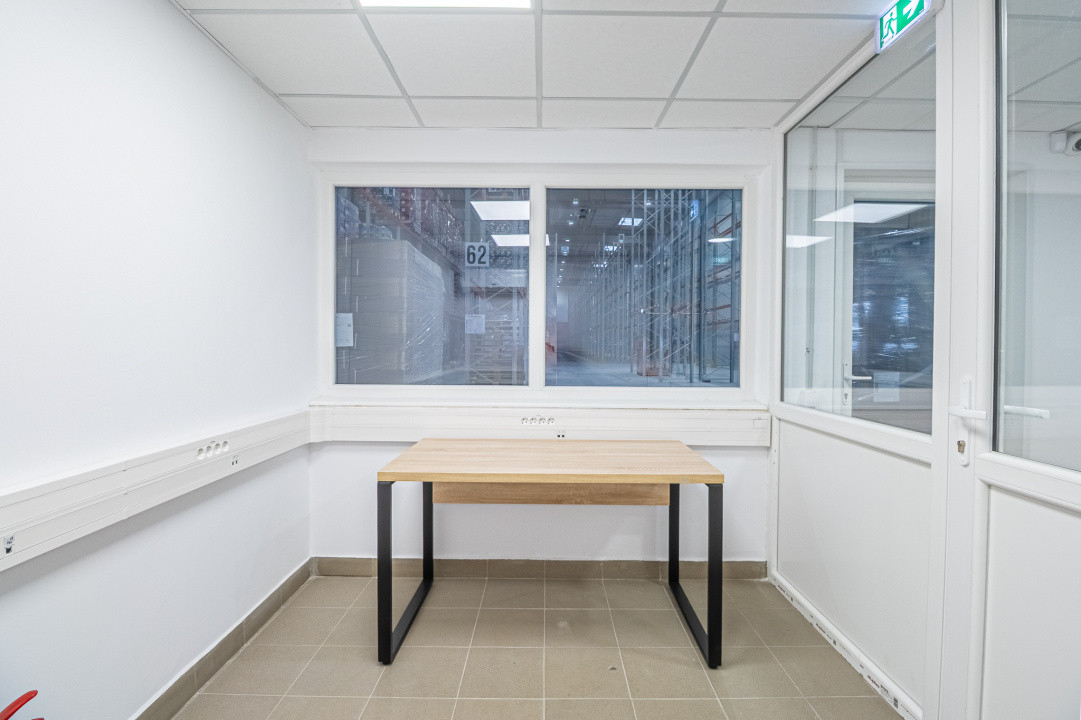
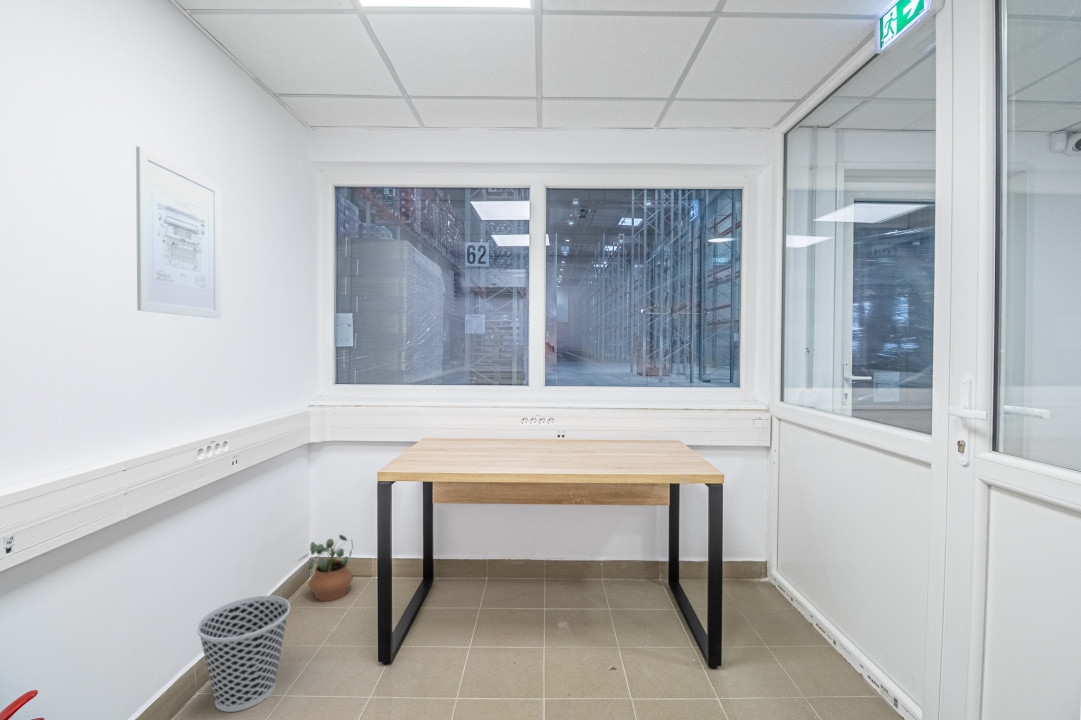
+ wastebasket [196,595,291,713]
+ wall art [135,145,222,320]
+ potted plant [297,534,354,602]
